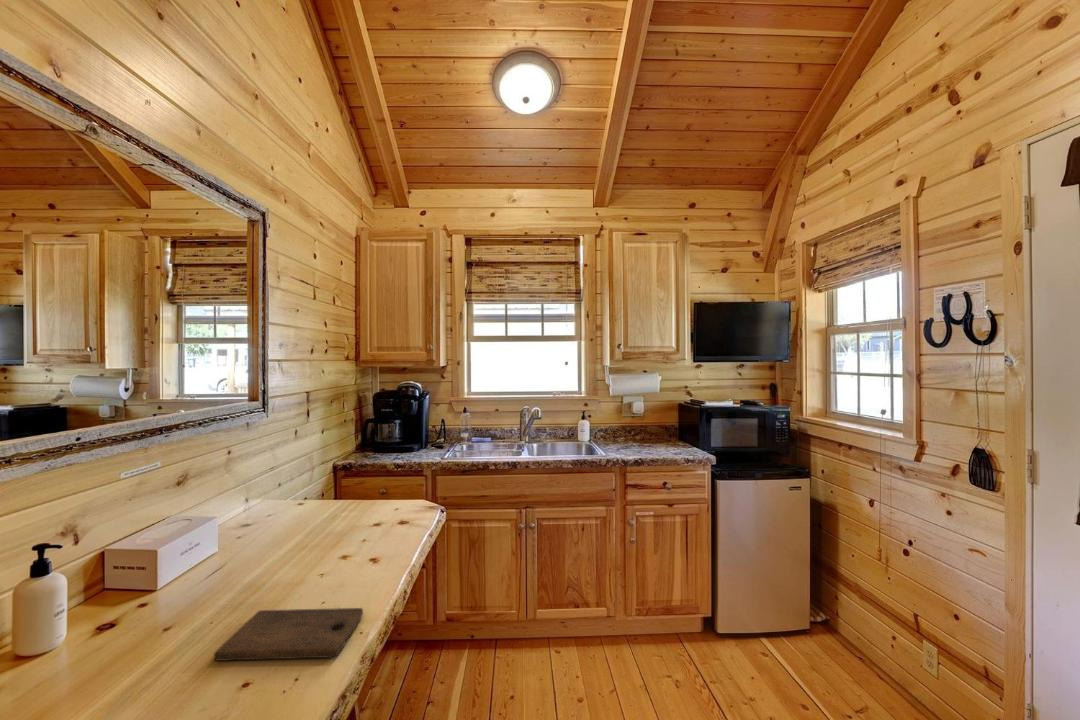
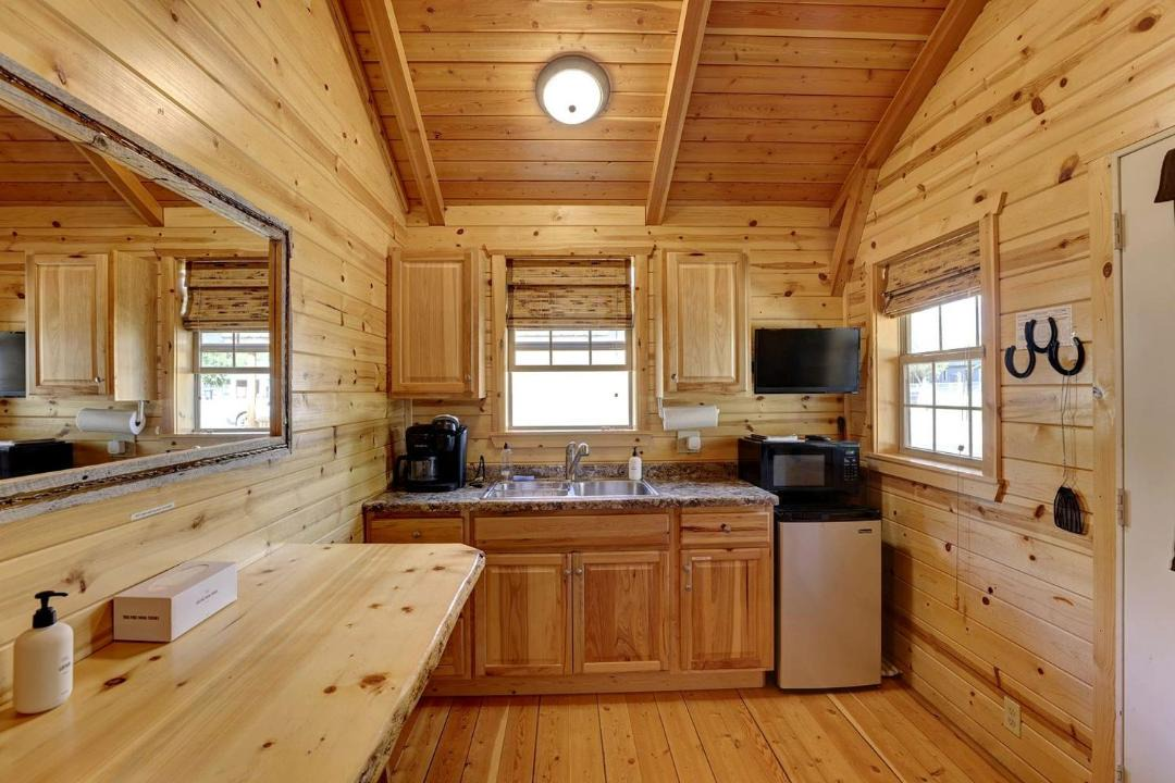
- cutting board [213,607,364,662]
